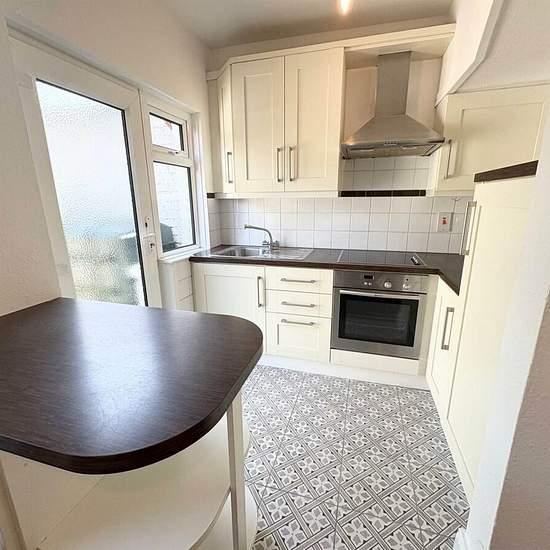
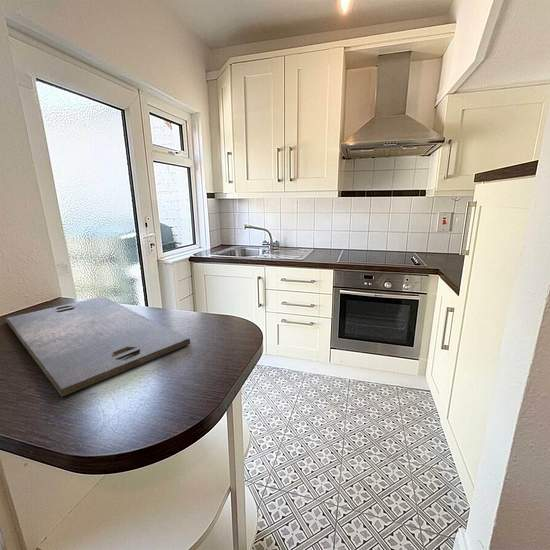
+ cutting board [5,295,191,398]
